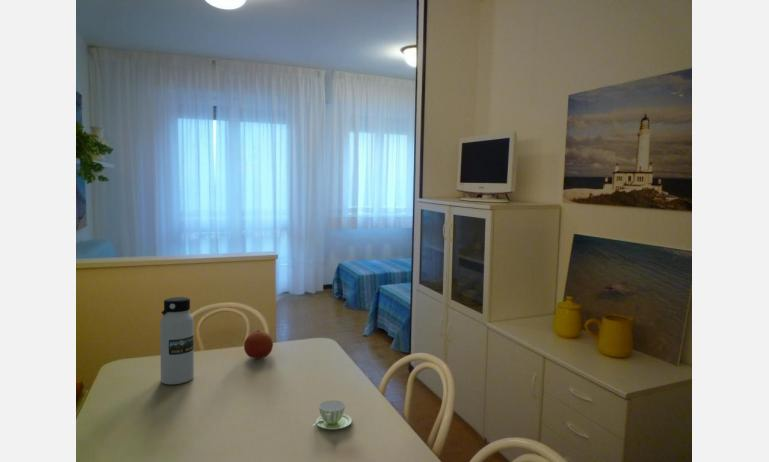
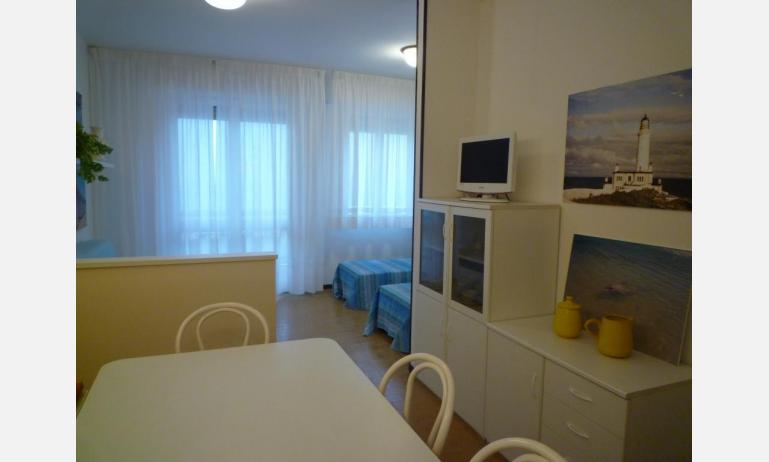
- cup [311,400,353,430]
- fruit [243,329,274,360]
- water bottle [159,296,195,385]
